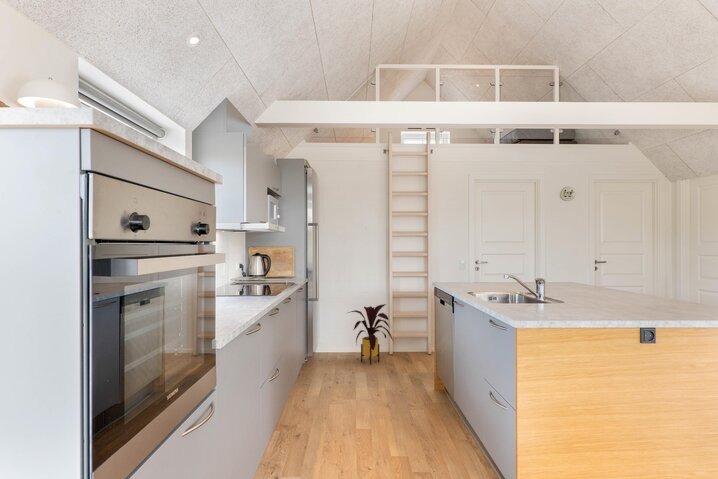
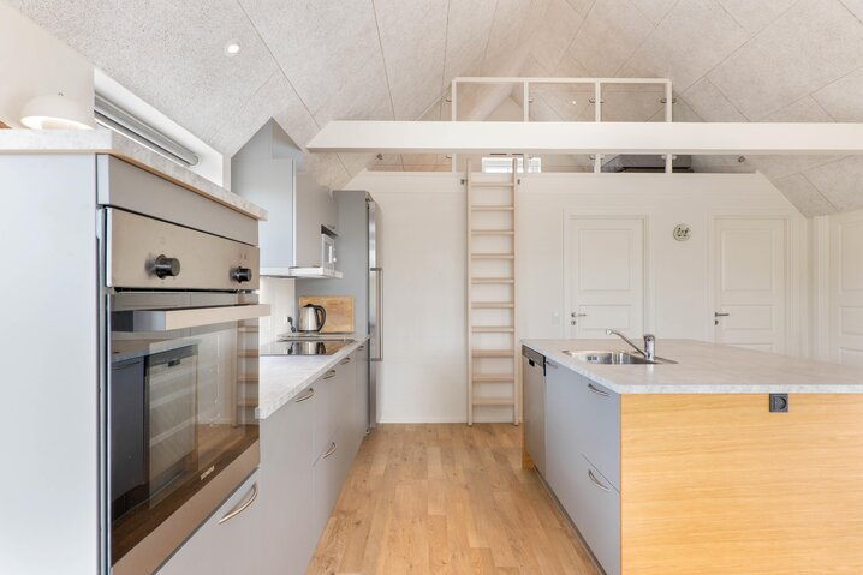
- house plant [347,303,394,366]
